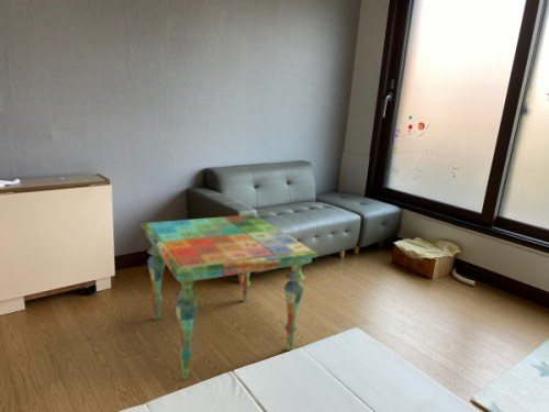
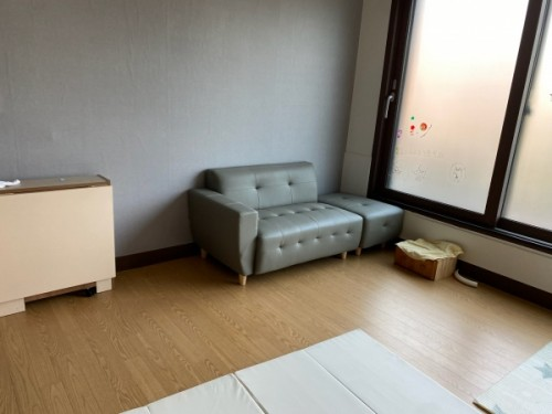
- side table [139,213,320,380]
